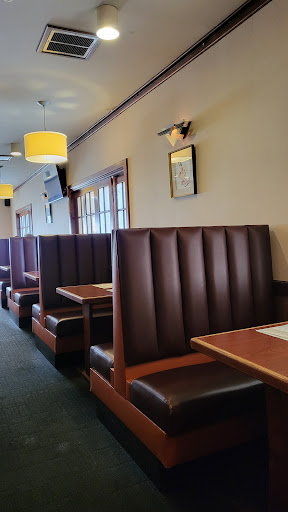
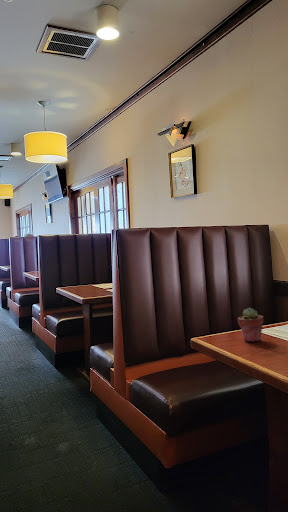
+ potted succulent [237,307,264,343]
